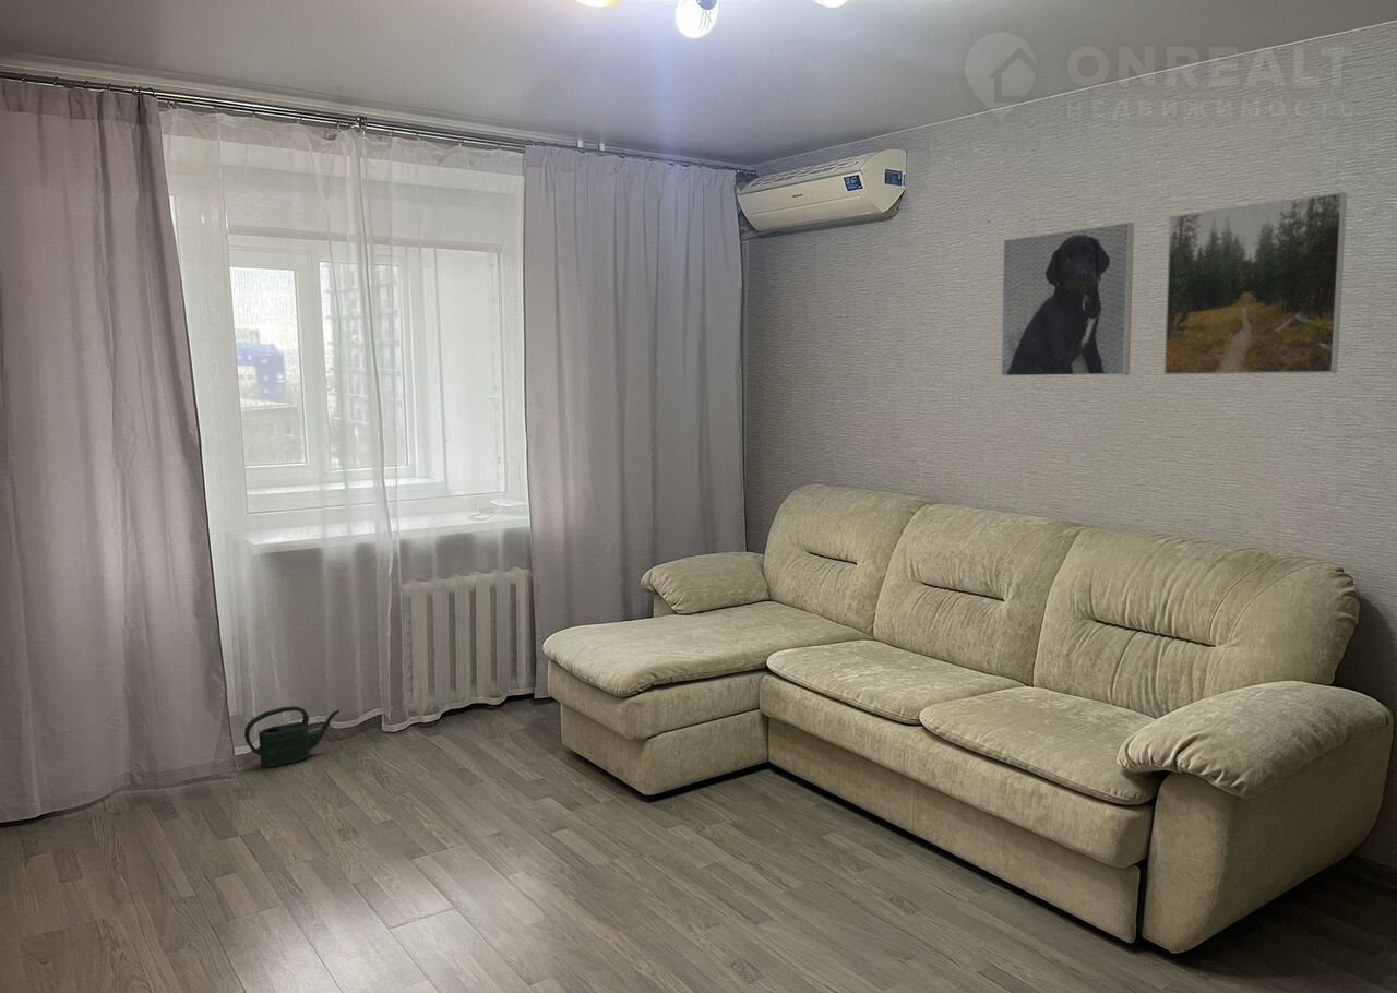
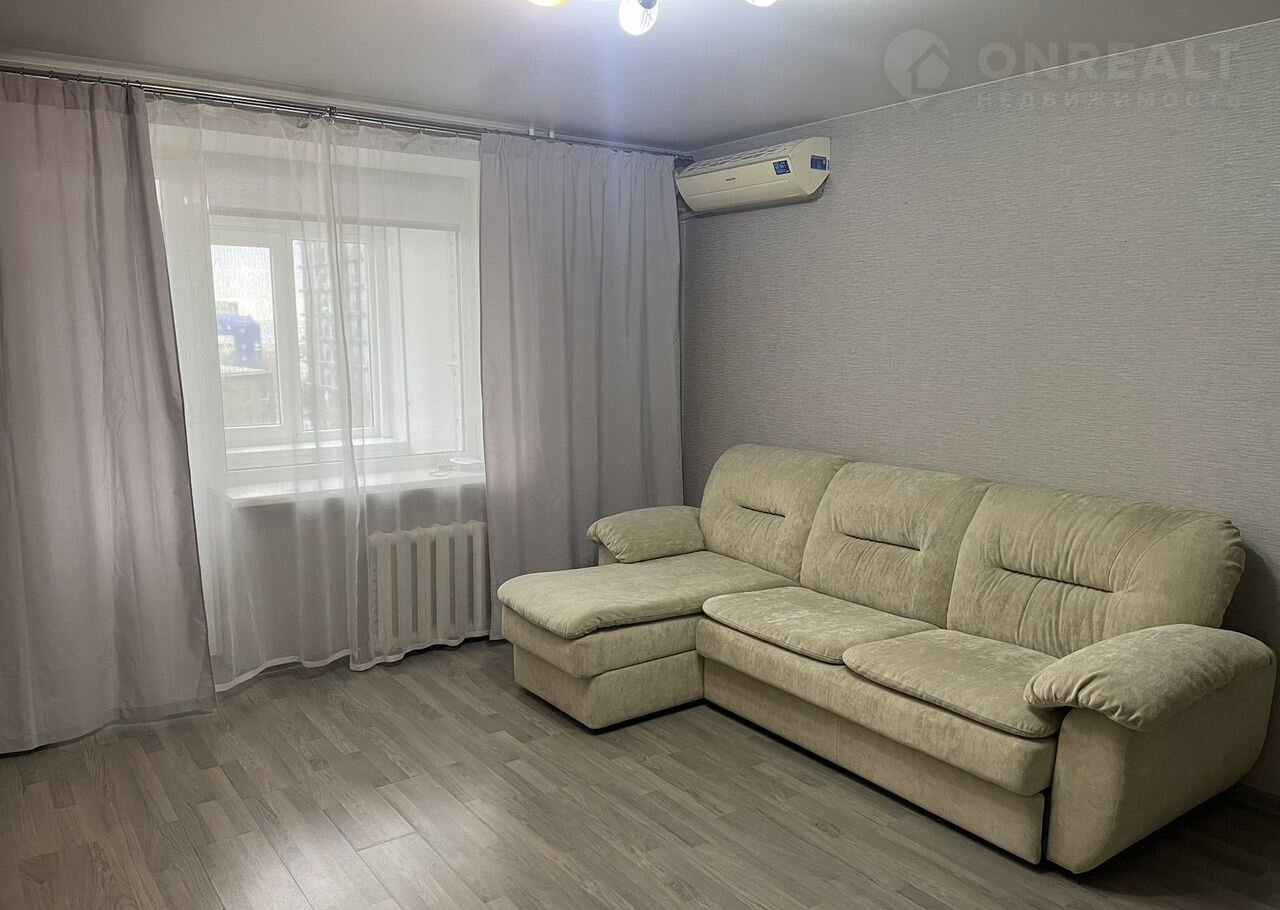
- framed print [1001,222,1135,378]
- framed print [1162,191,1348,375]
- watering can [243,705,341,768]
